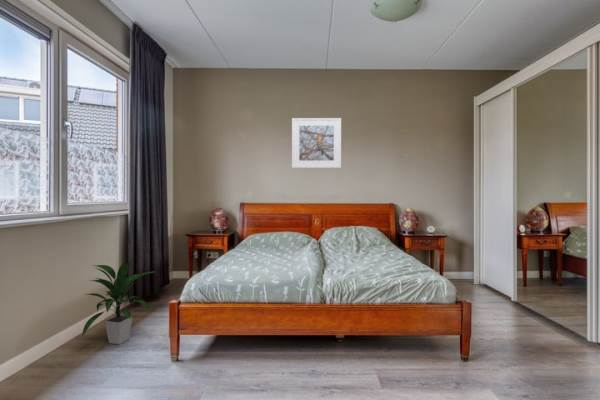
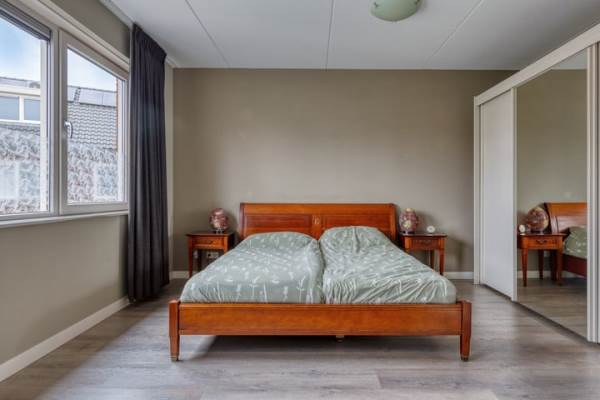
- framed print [291,117,342,169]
- indoor plant [81,258,154,345]
